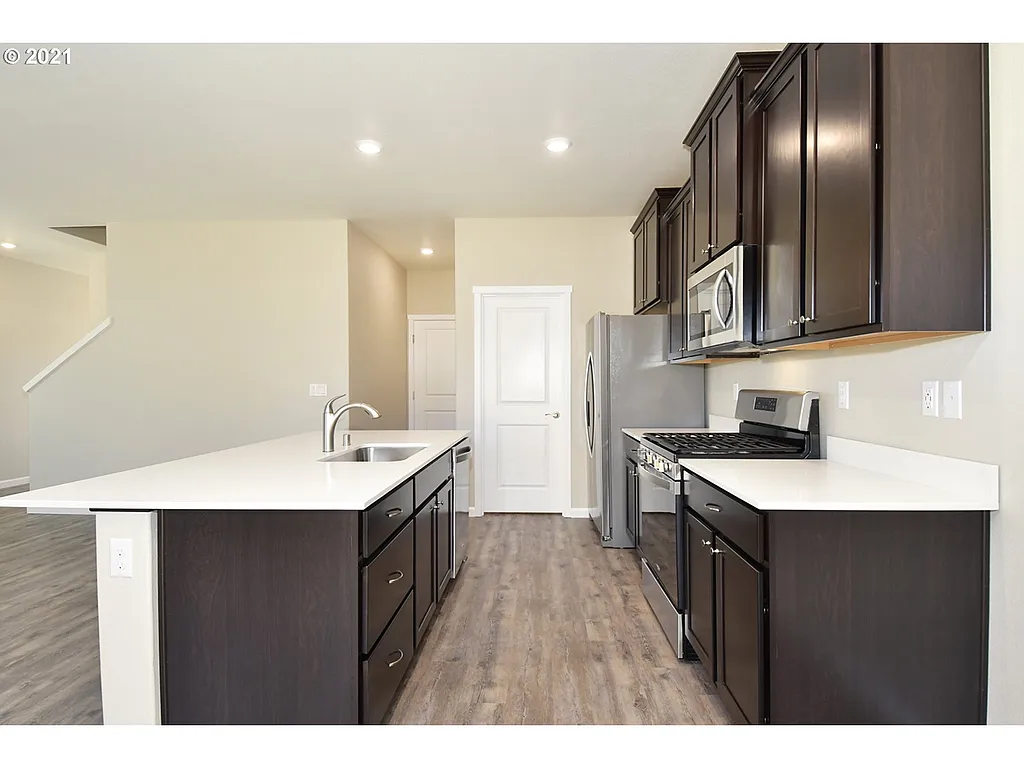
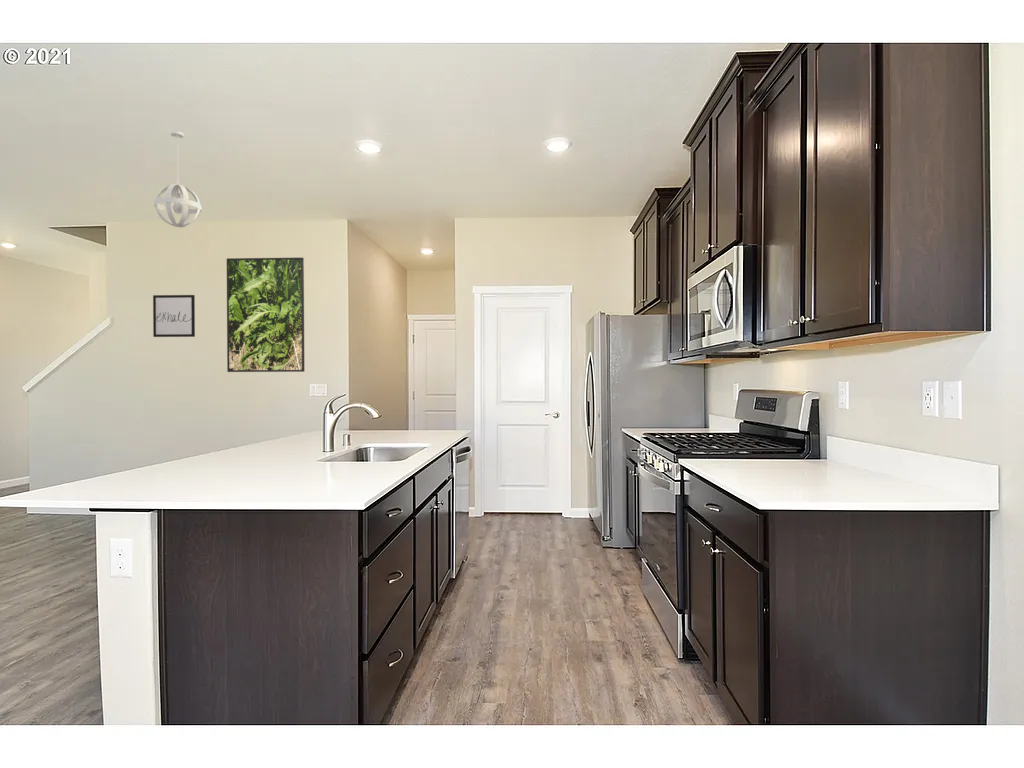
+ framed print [226,256,305,373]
+ pendant light [153,130,202,228]
+ wall art [152,294,196,338]
